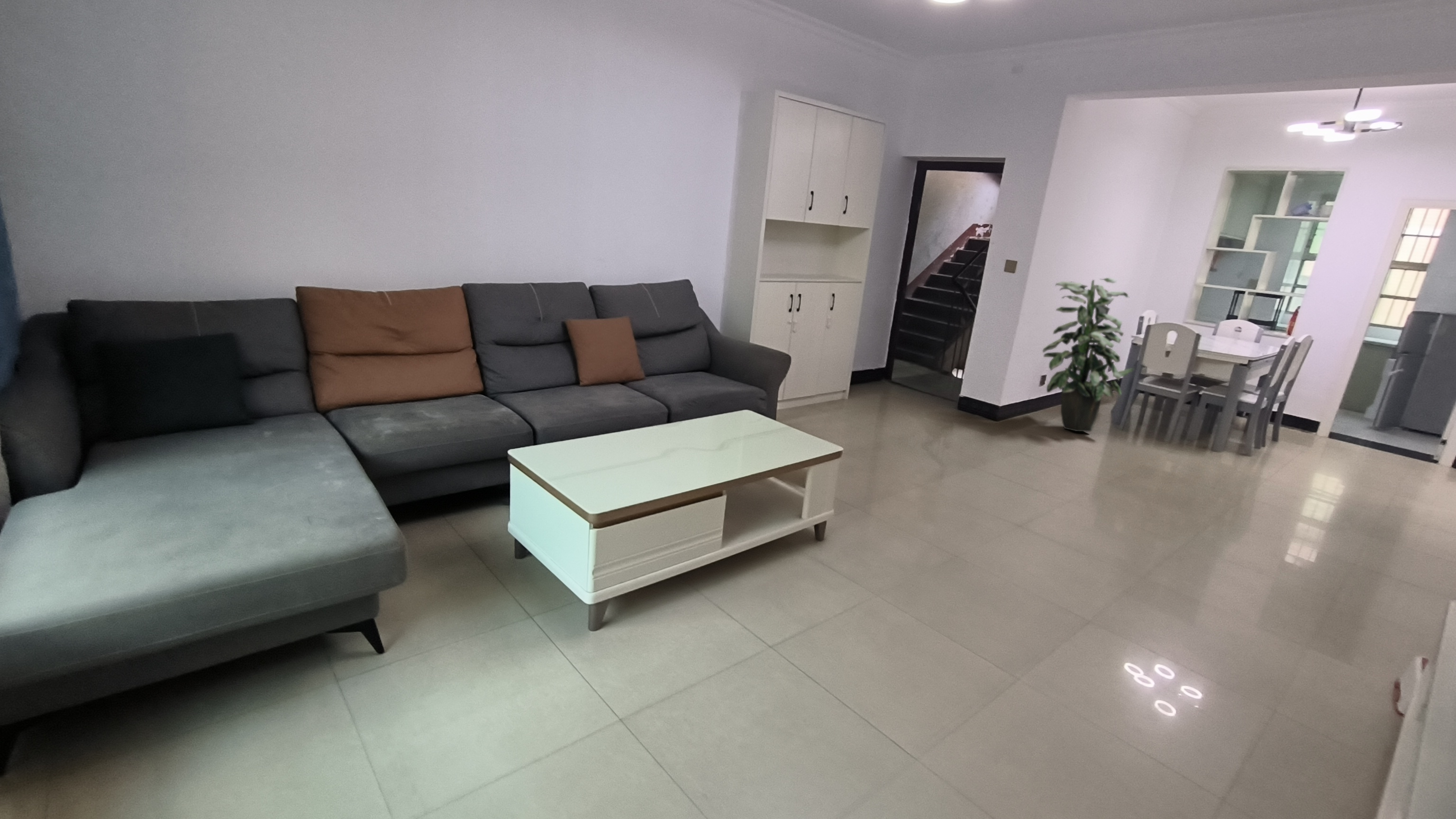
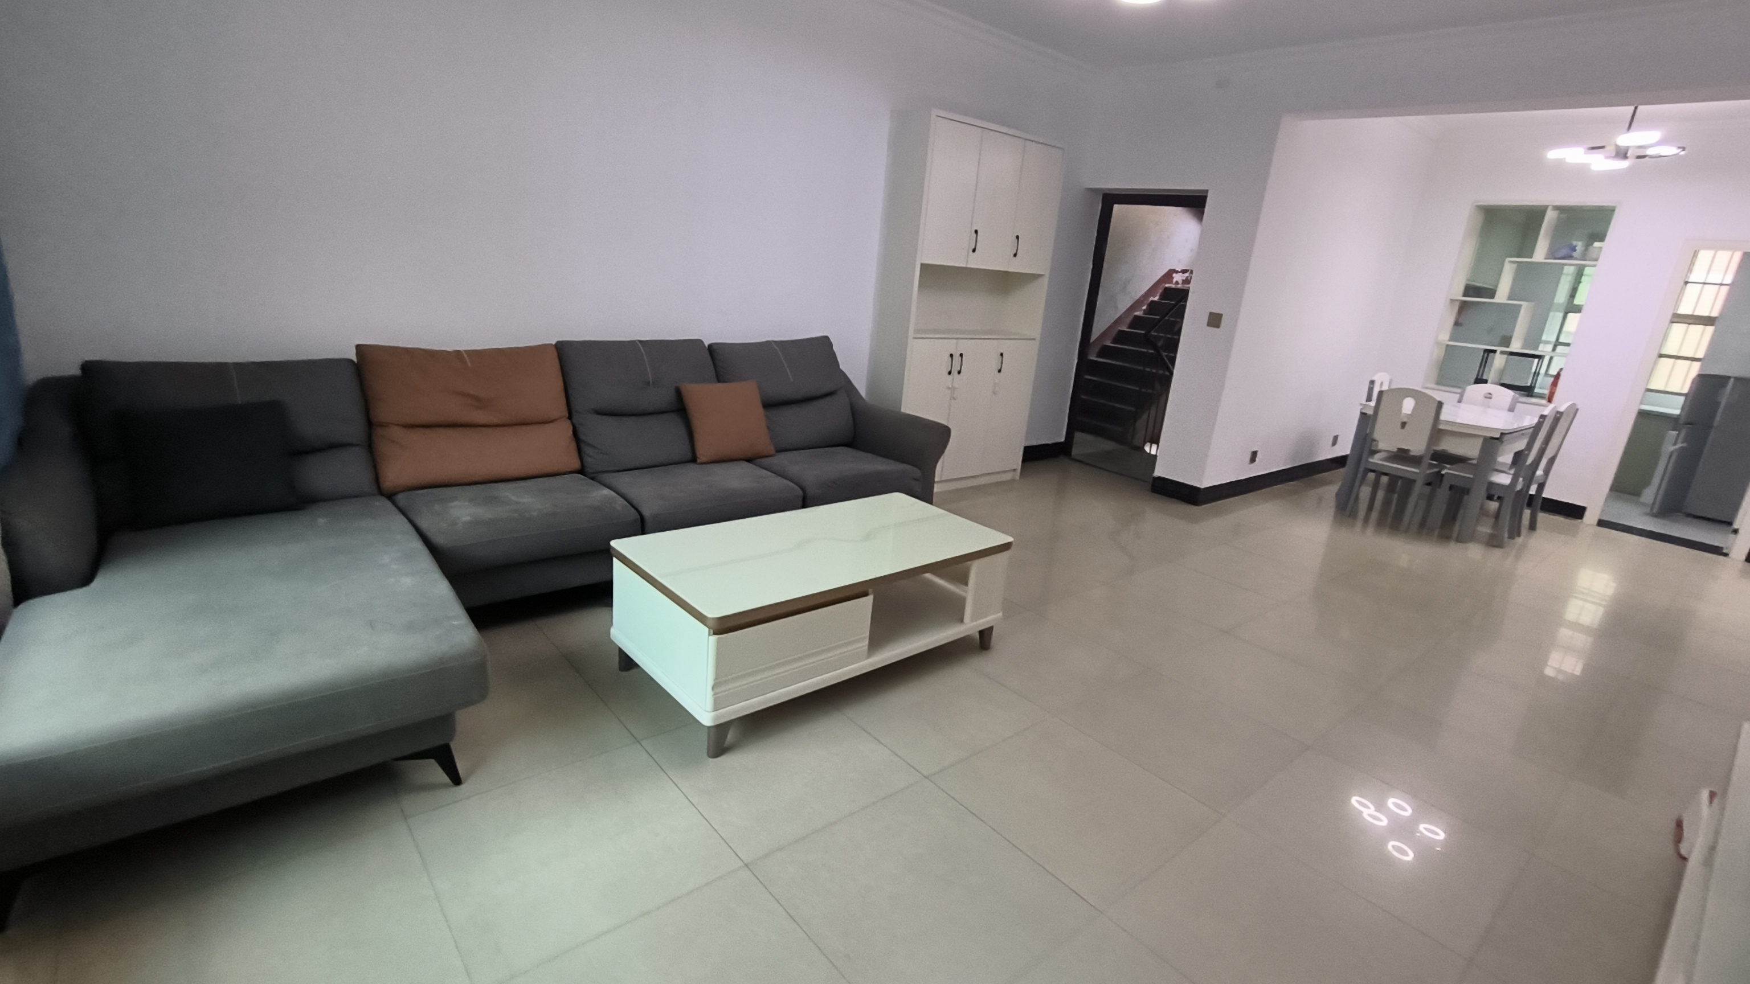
- indoor plant [1042,277,1135,432]
